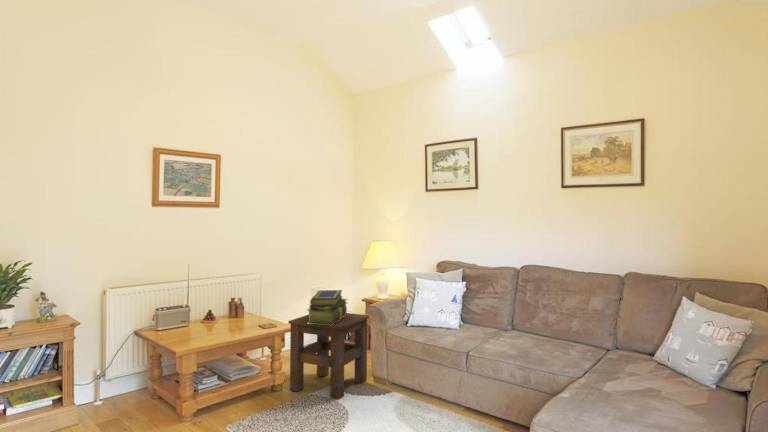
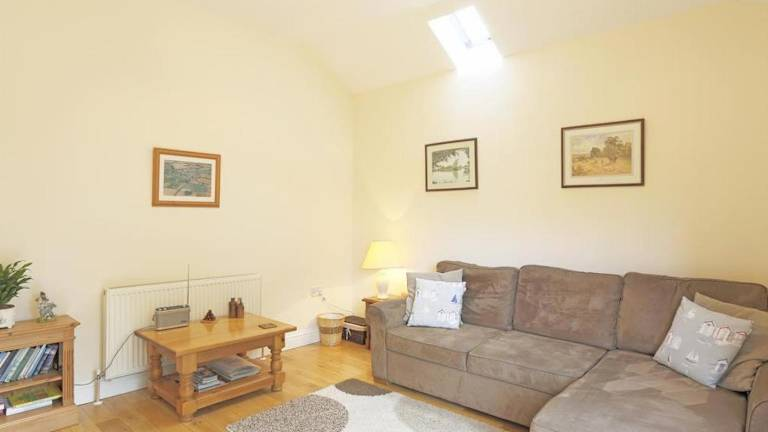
- side table [287,312,370,401]
- stack of books [306,289,349,326]
